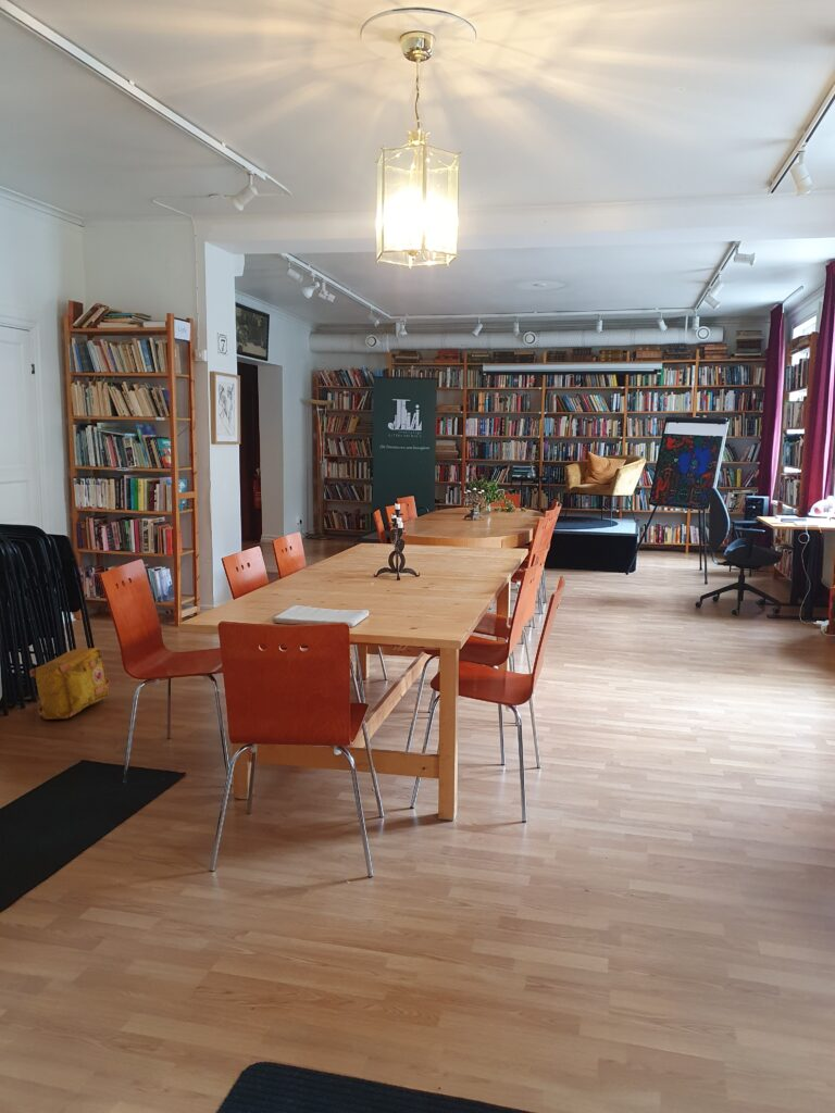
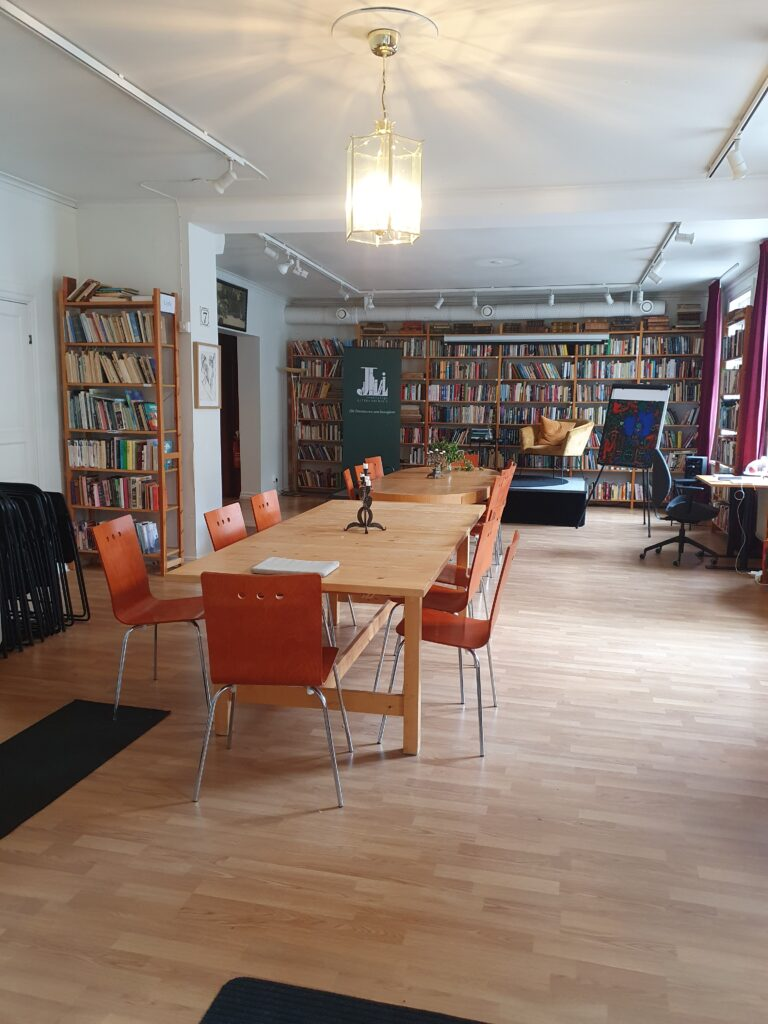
- backpack [28,647,111,721]
